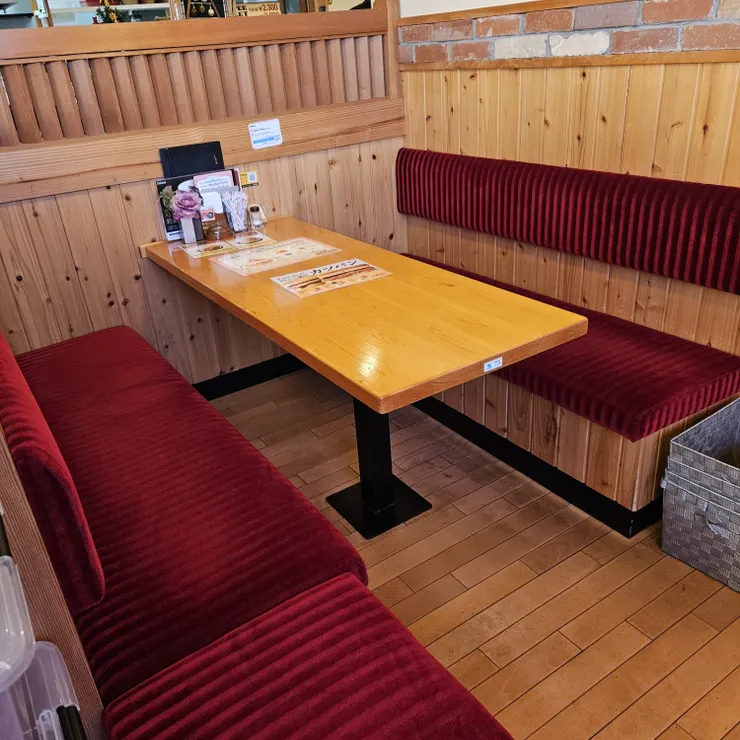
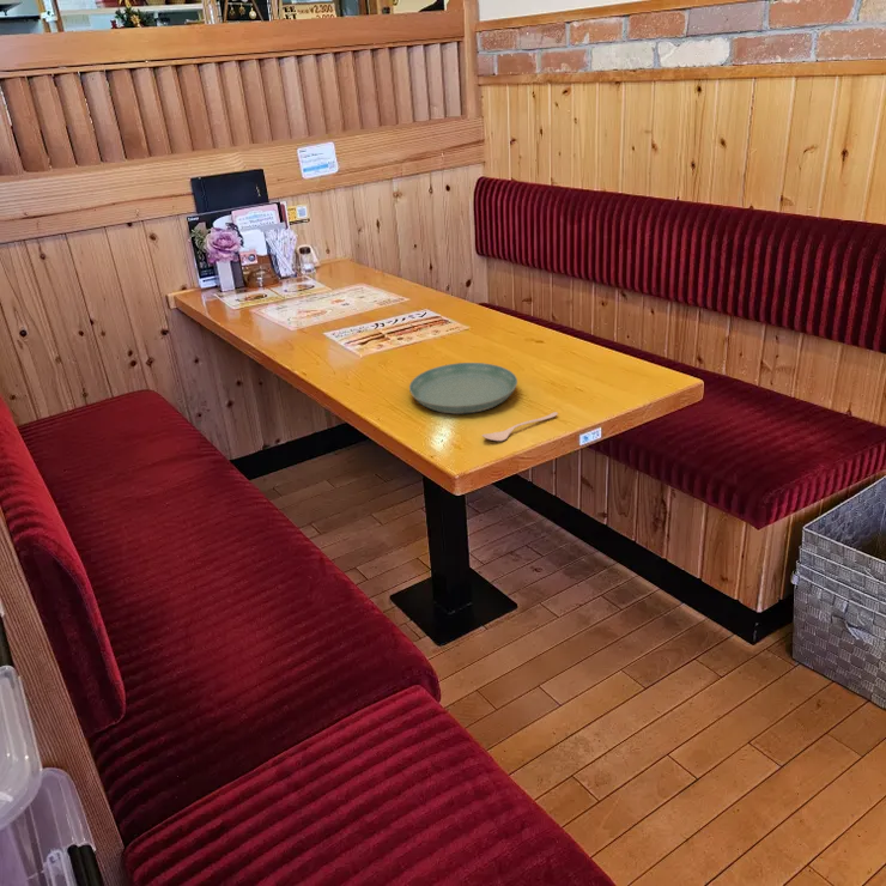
+ spoon [481,411,559,442]
+ saucer [408,362,518,415]
